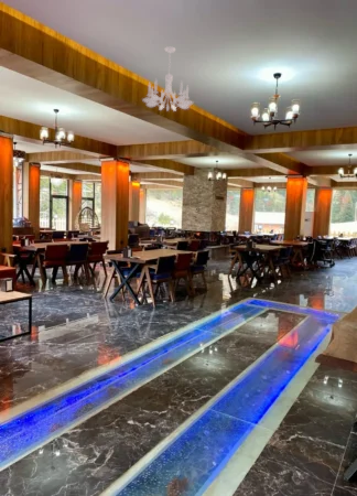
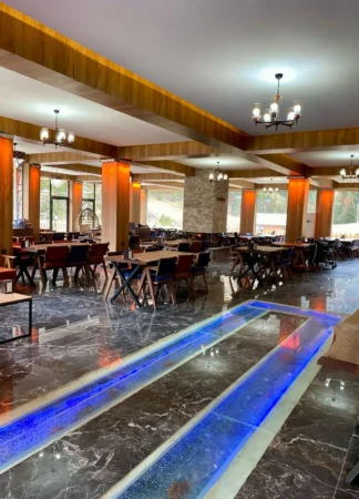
- chandelier [141,45,195,112]
